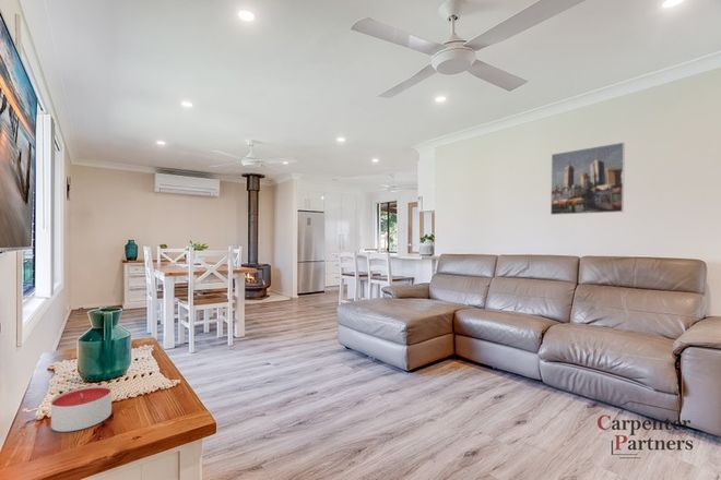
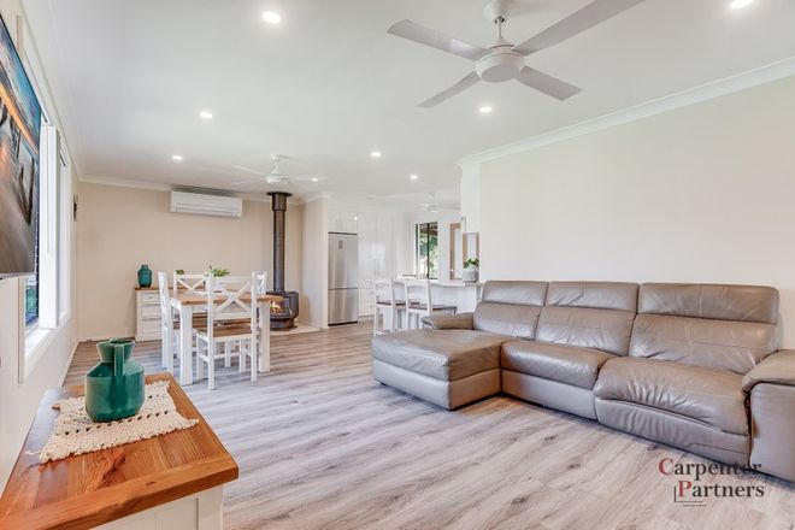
- candle [50,384,113,433]
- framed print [549,141,626,216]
